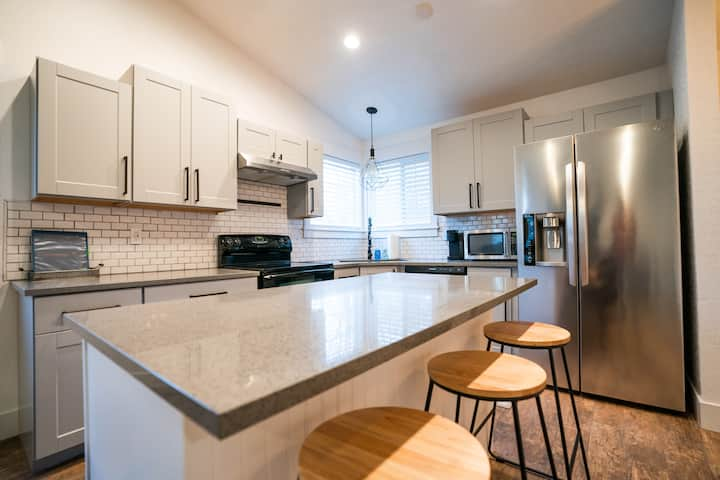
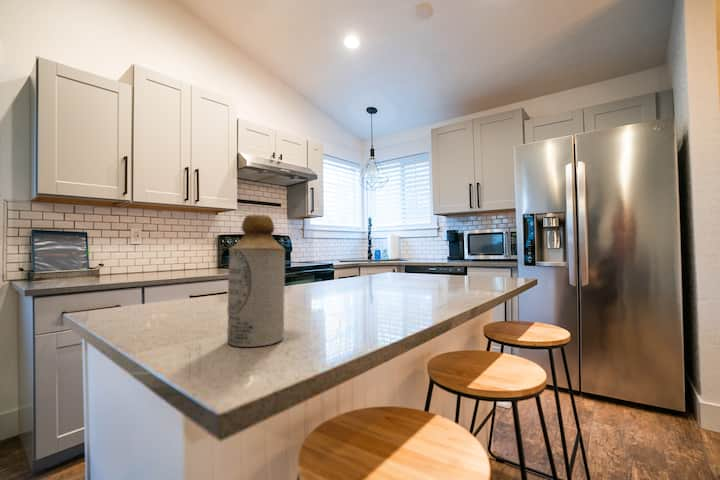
+ bottle [226,214,286,348]
